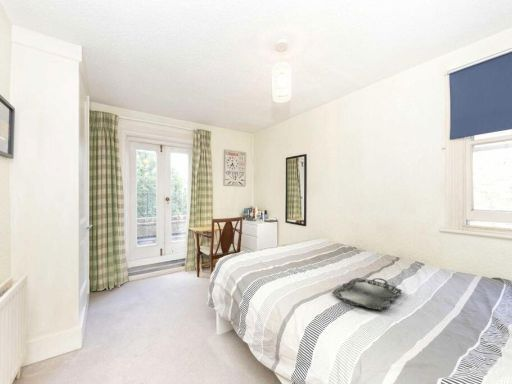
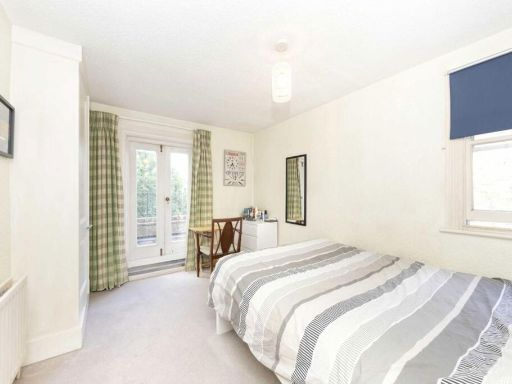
- serving tray [331,277,403,311]
